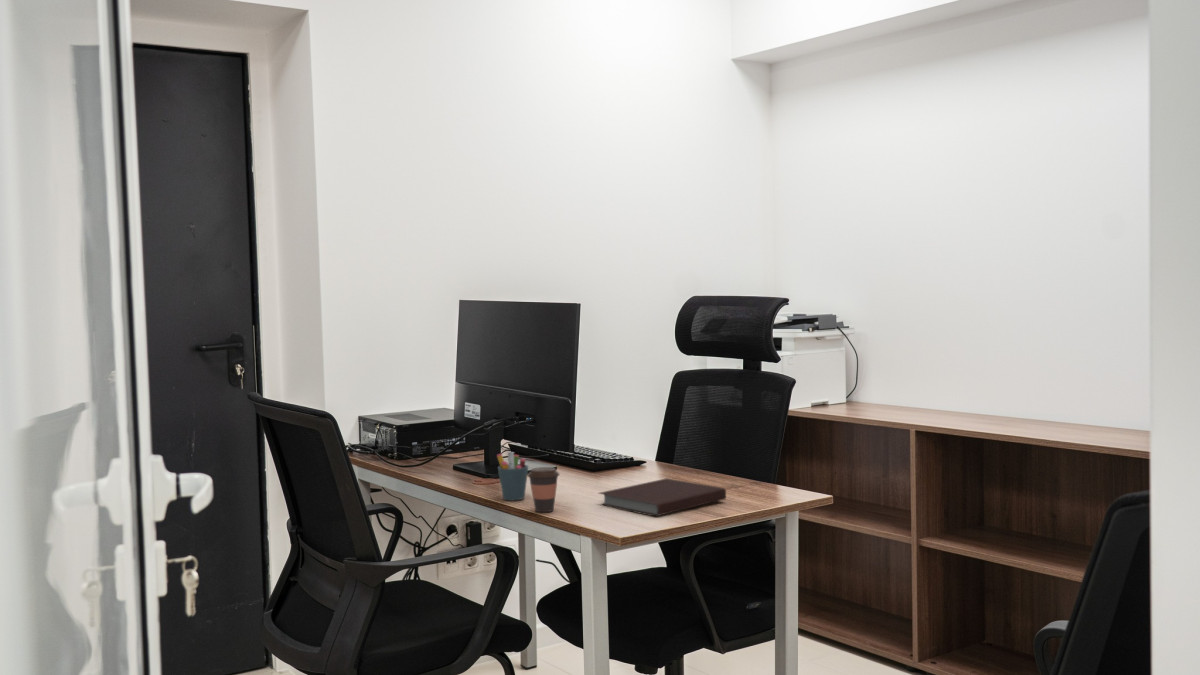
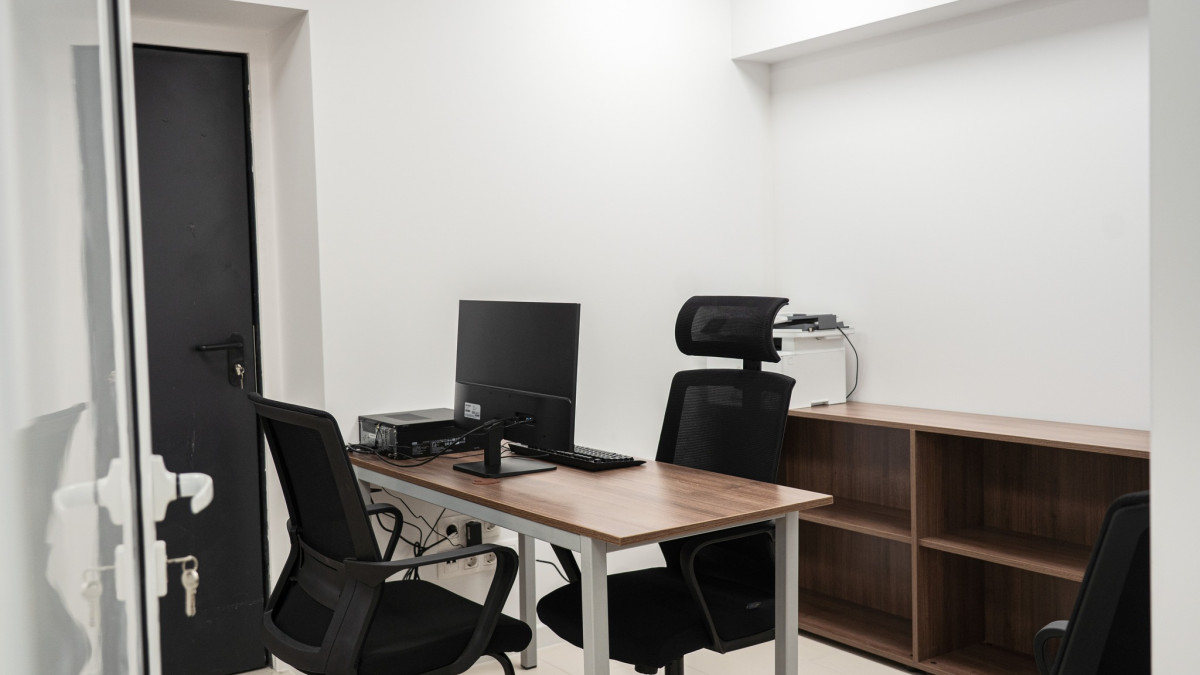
- coffee cup [527,466,561,513]
- notebook [597,477,727,517]
- pen holder [496,451,529,501]
